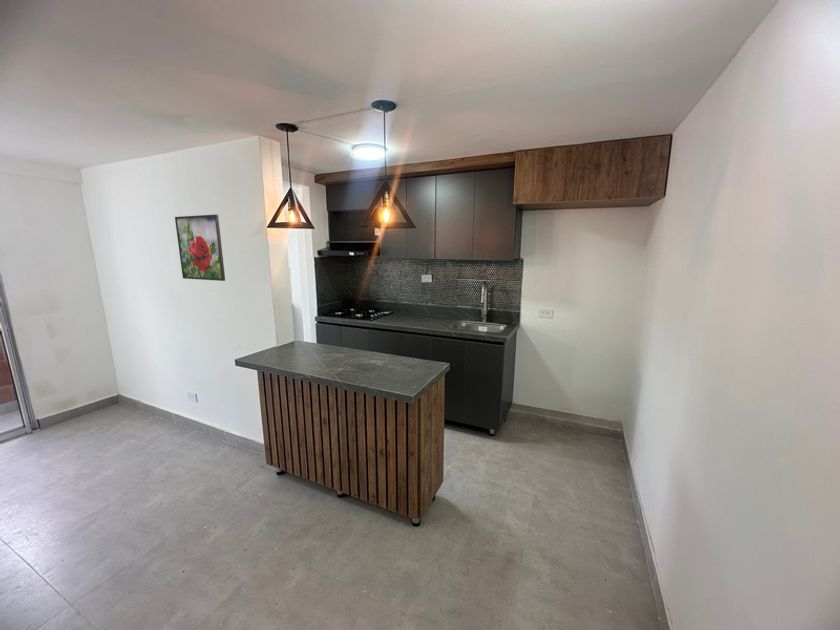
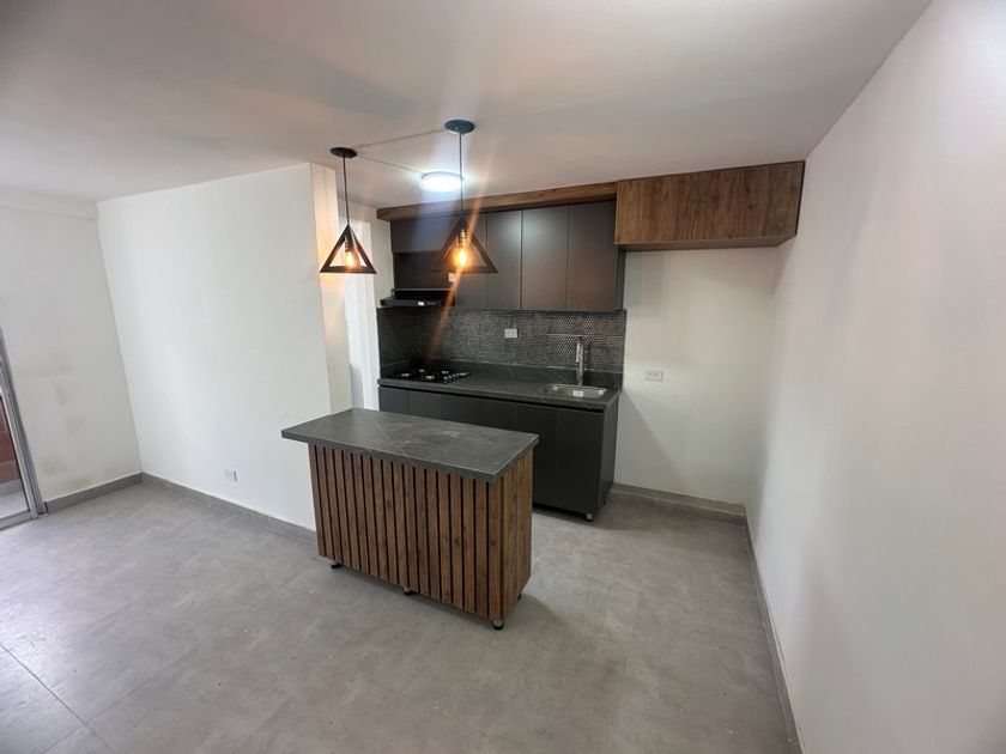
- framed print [174,214,226,282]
